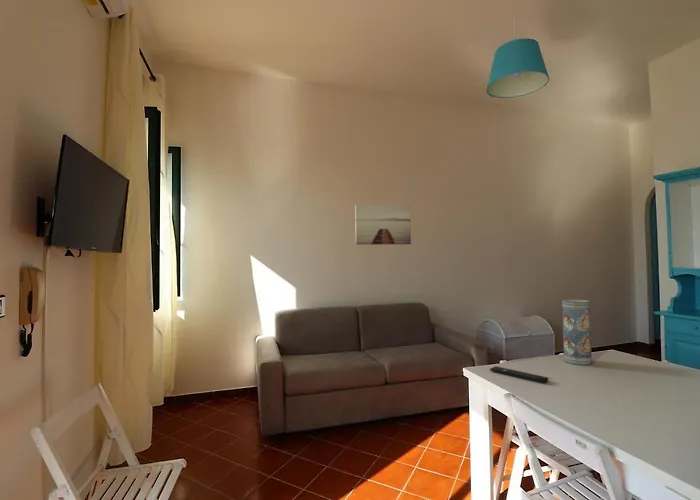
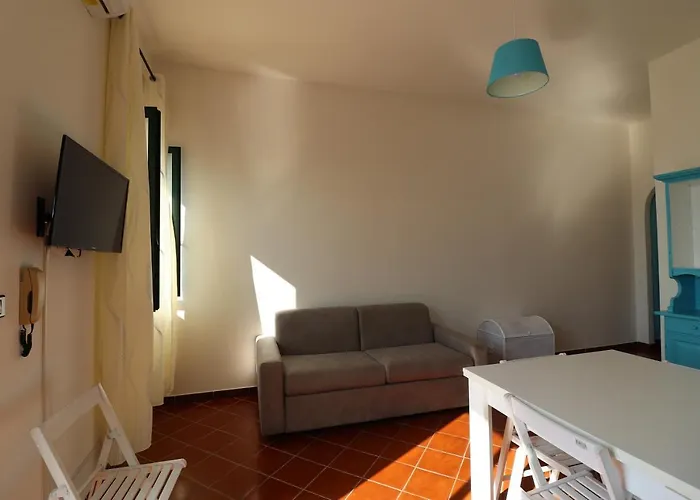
- remote control [489,365,549,384]
- vase [561,299,593,366]
- wall art [354,204,412,246]
